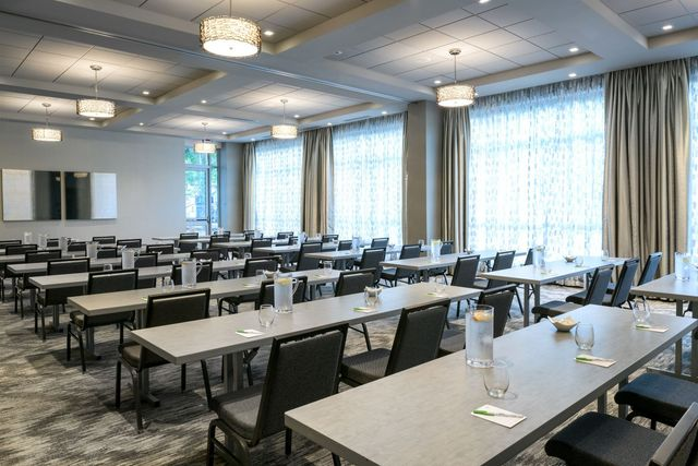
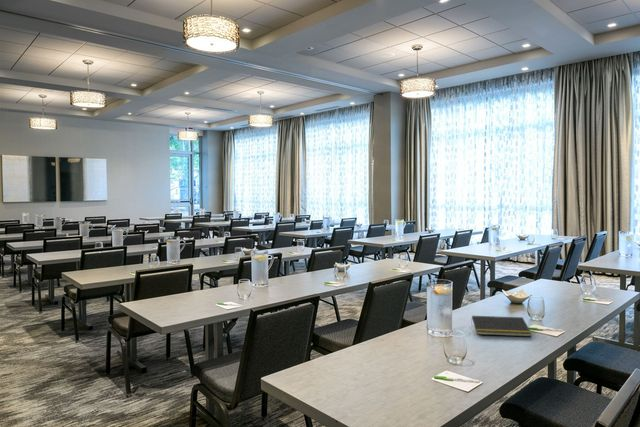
+ notepad [470,315,533,338]
